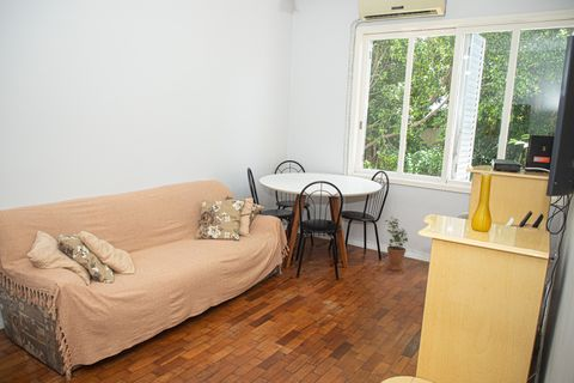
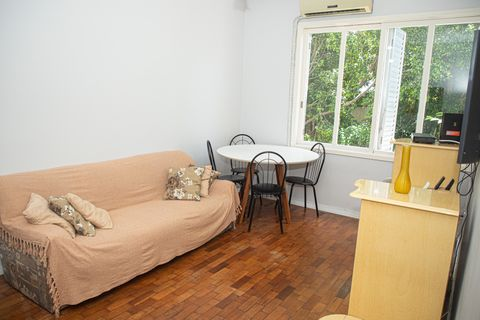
- potted plant [384,215,409,272]
